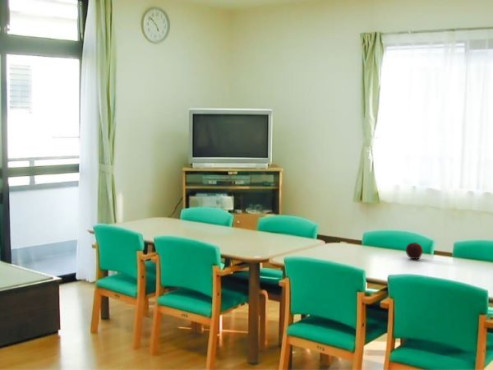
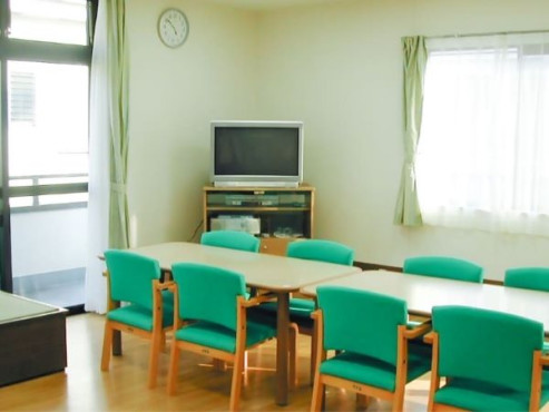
- fruit [405,241,424,260]
